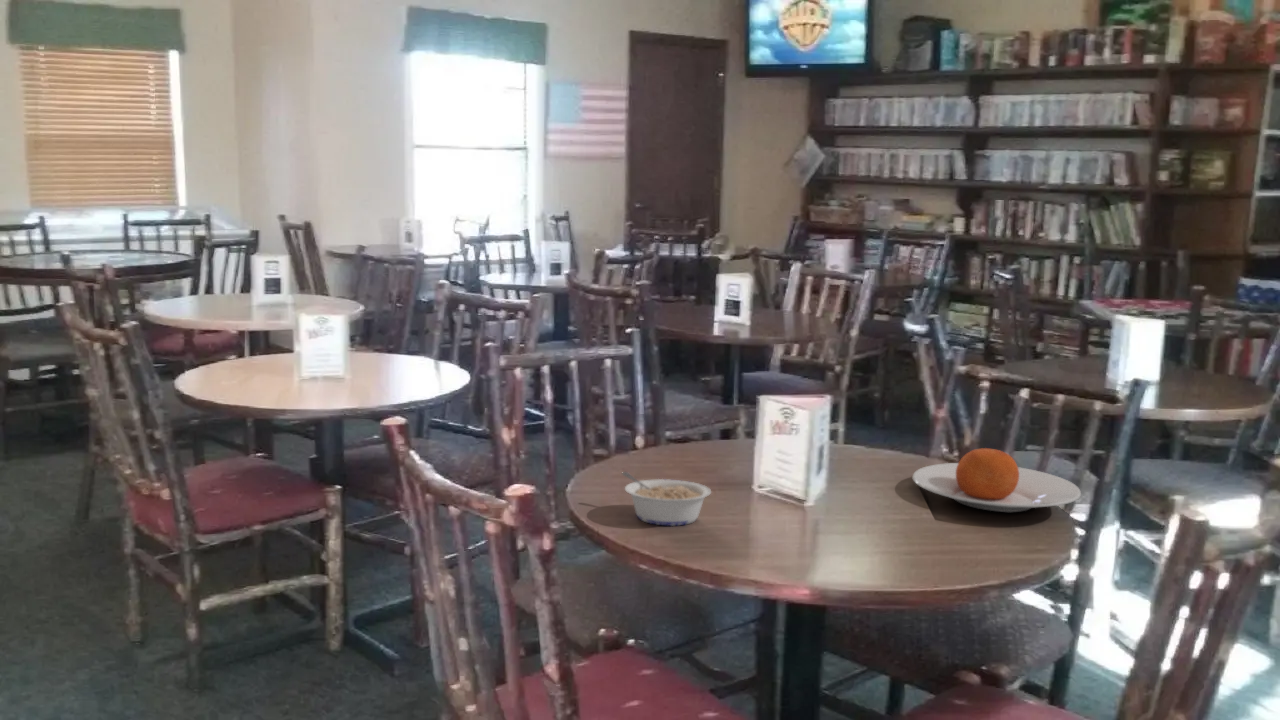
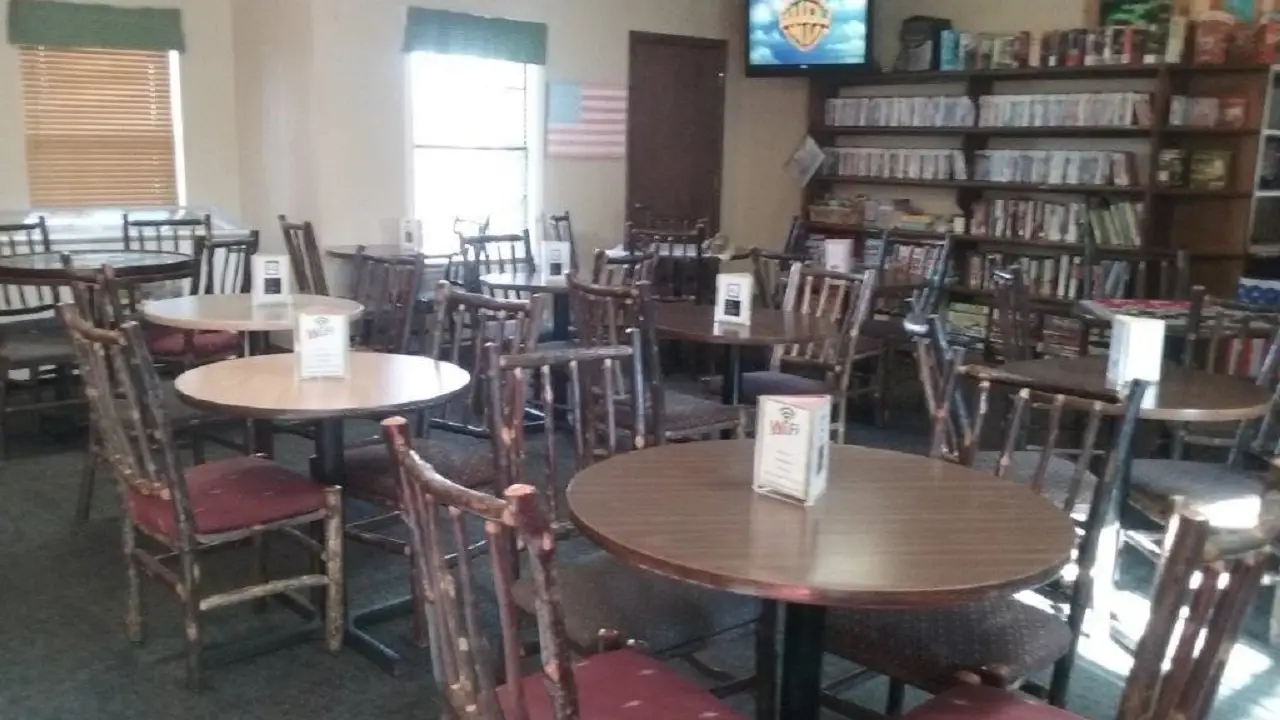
- legume [621,471,712,527]
- plate [911,447,1082,513]
